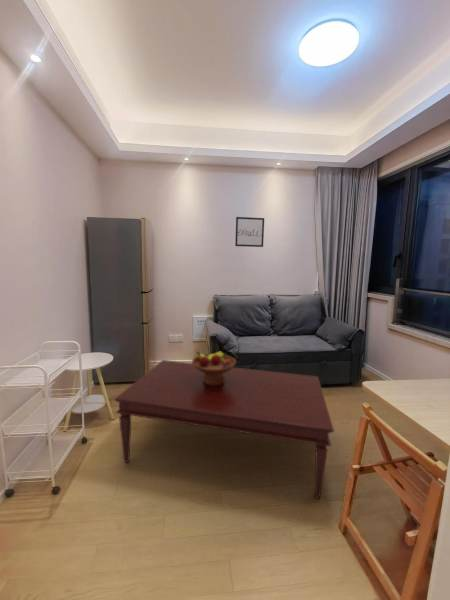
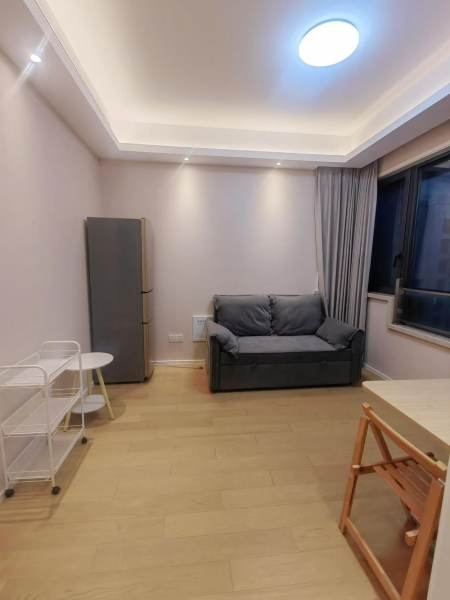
- wall art [234,216,265,248]
- coffee table [113,359,335,500]
- fruit bowl [191,350,237,386]
